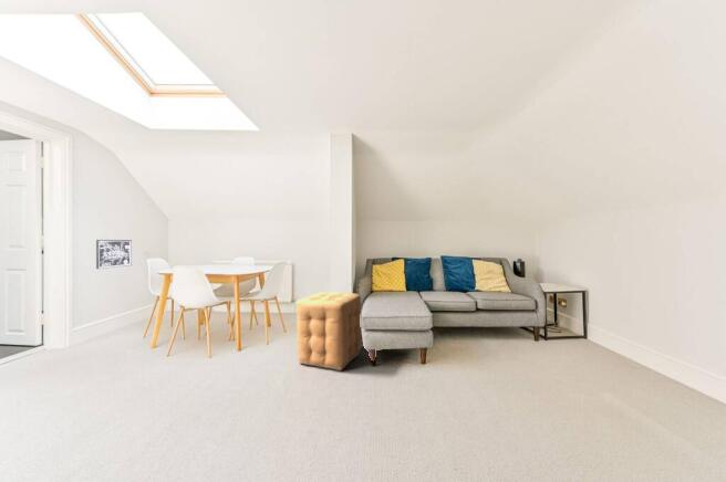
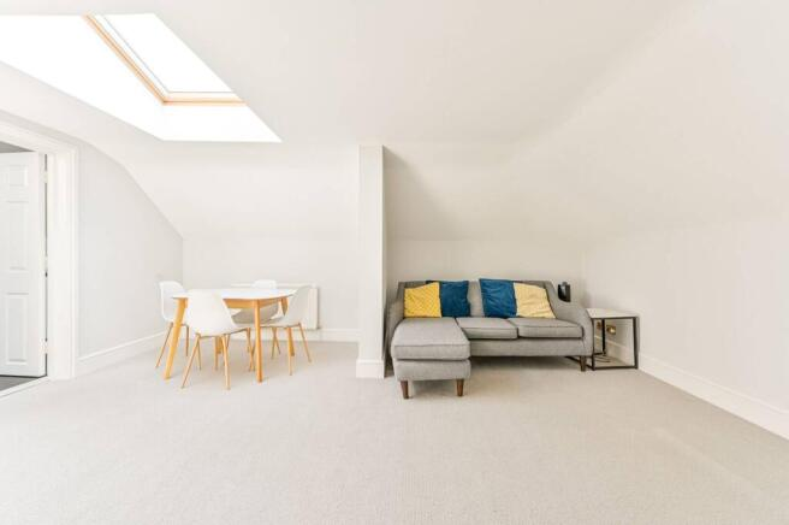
- wall art [95,239,133,270]
- ottoman [294,291,362,371]
